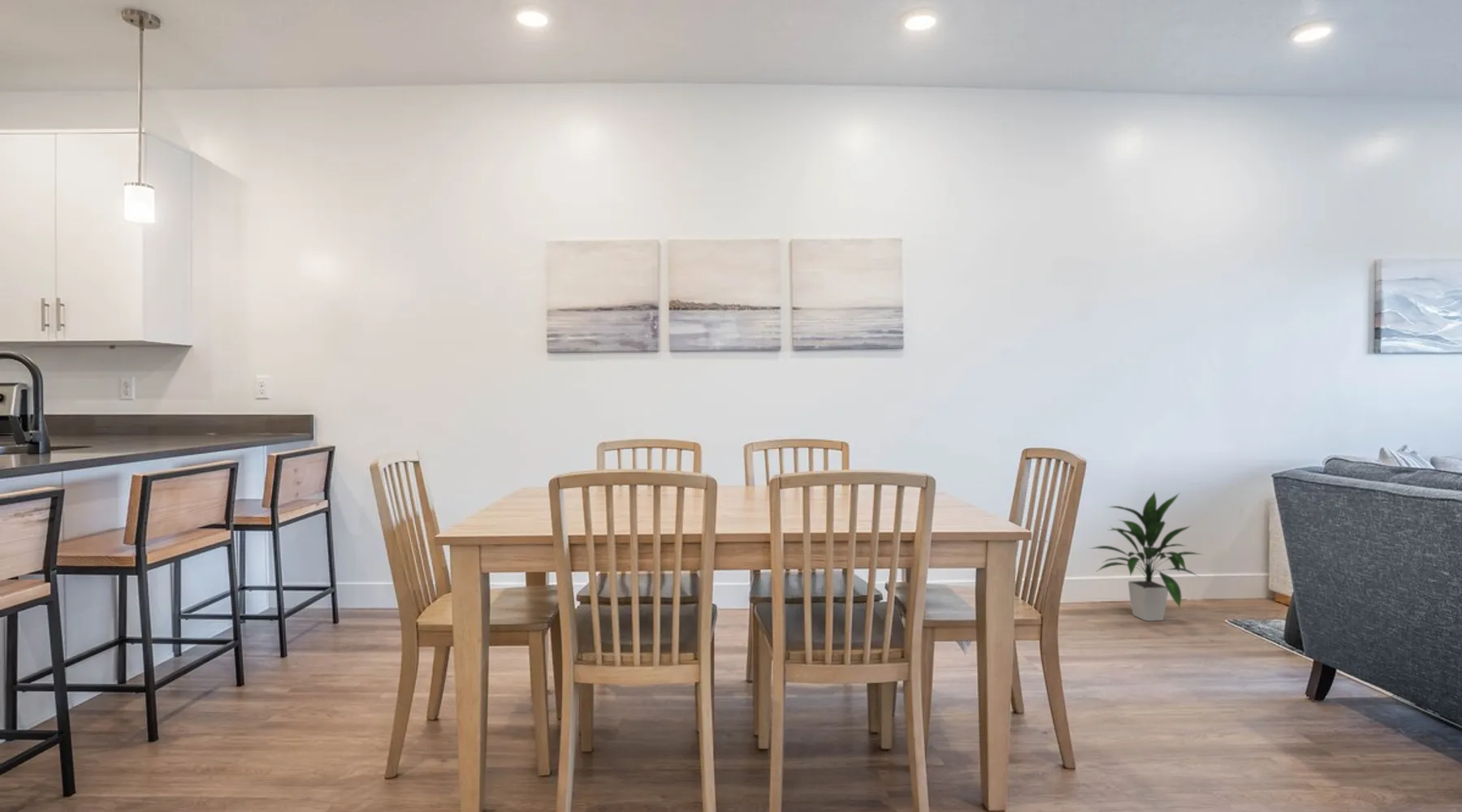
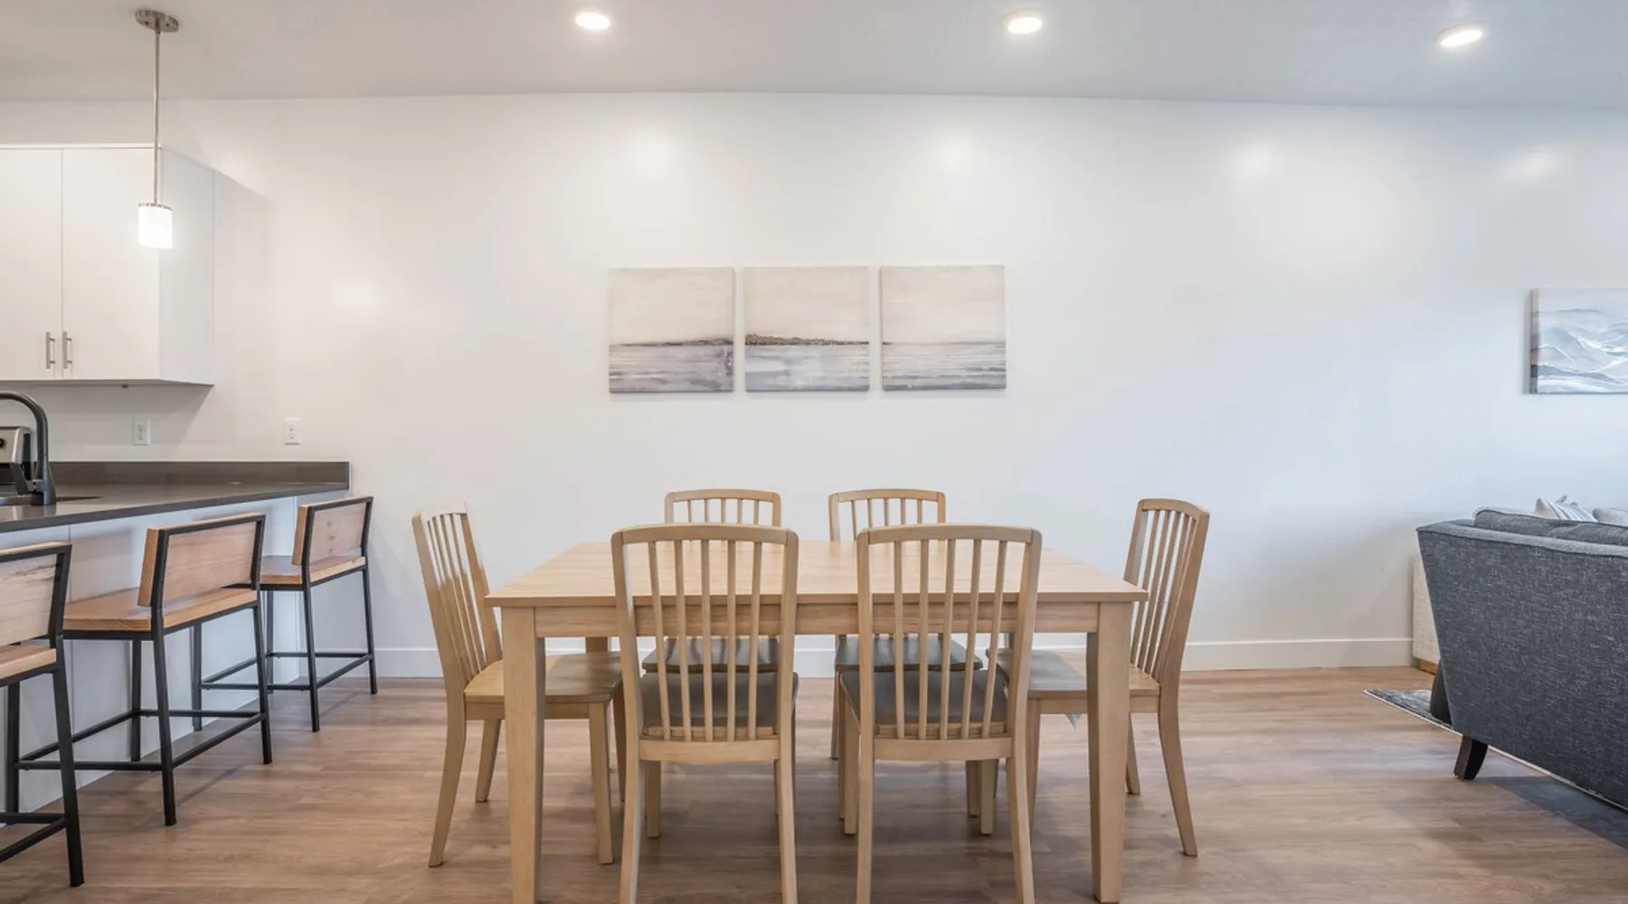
- indoor plant [1088,490,1204,622]
